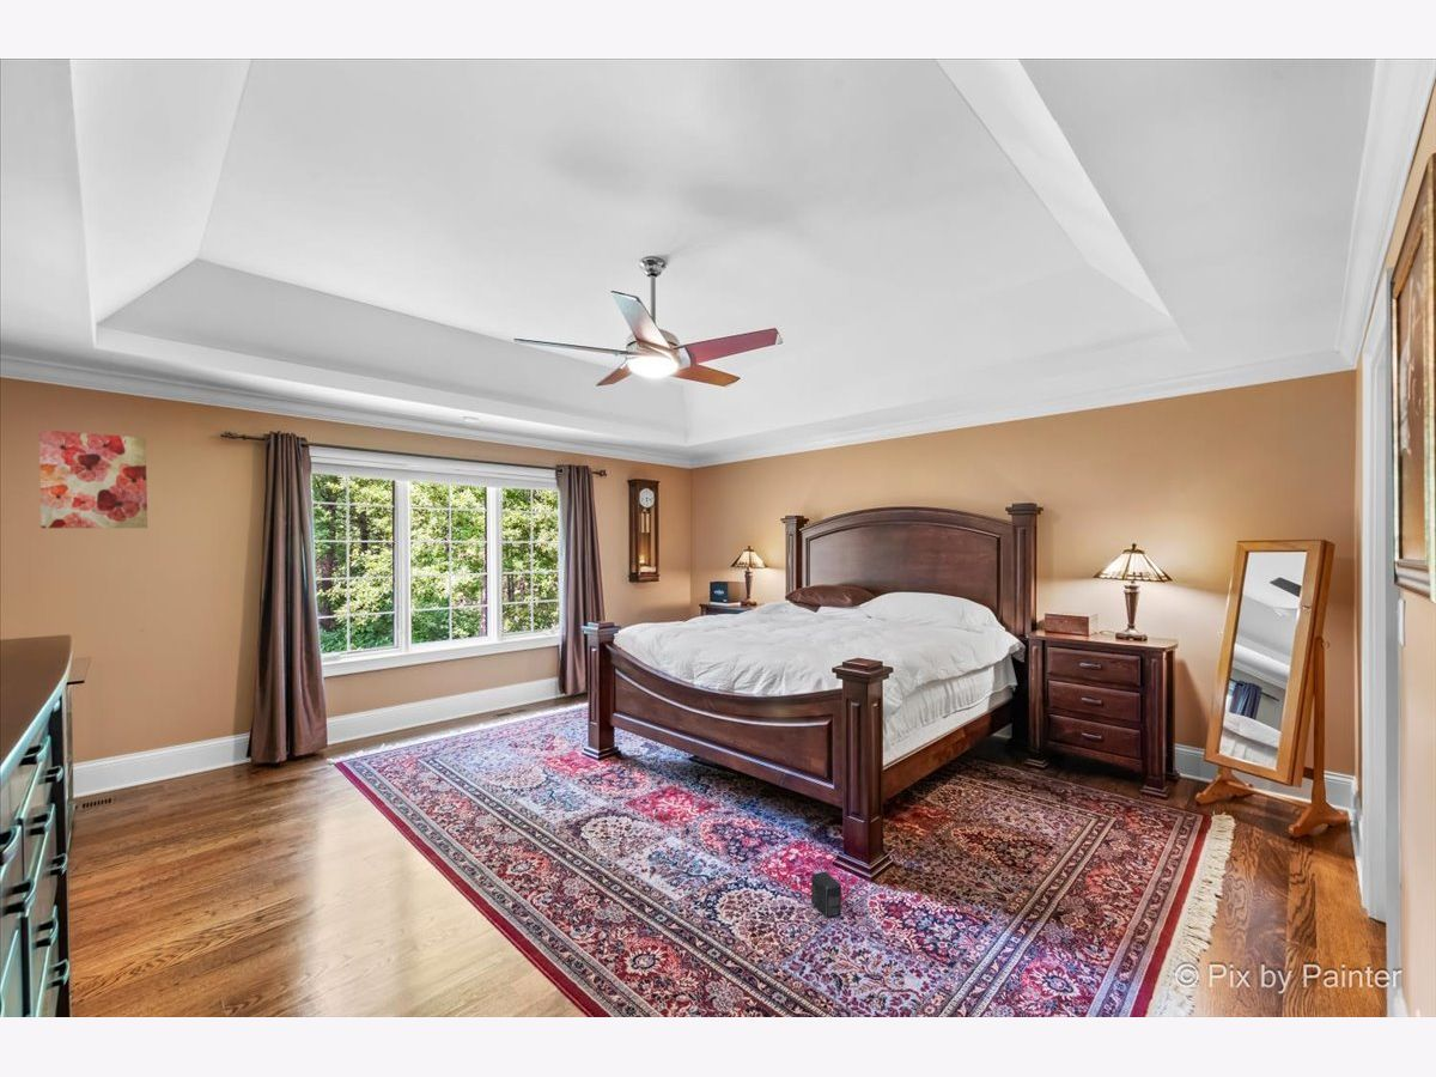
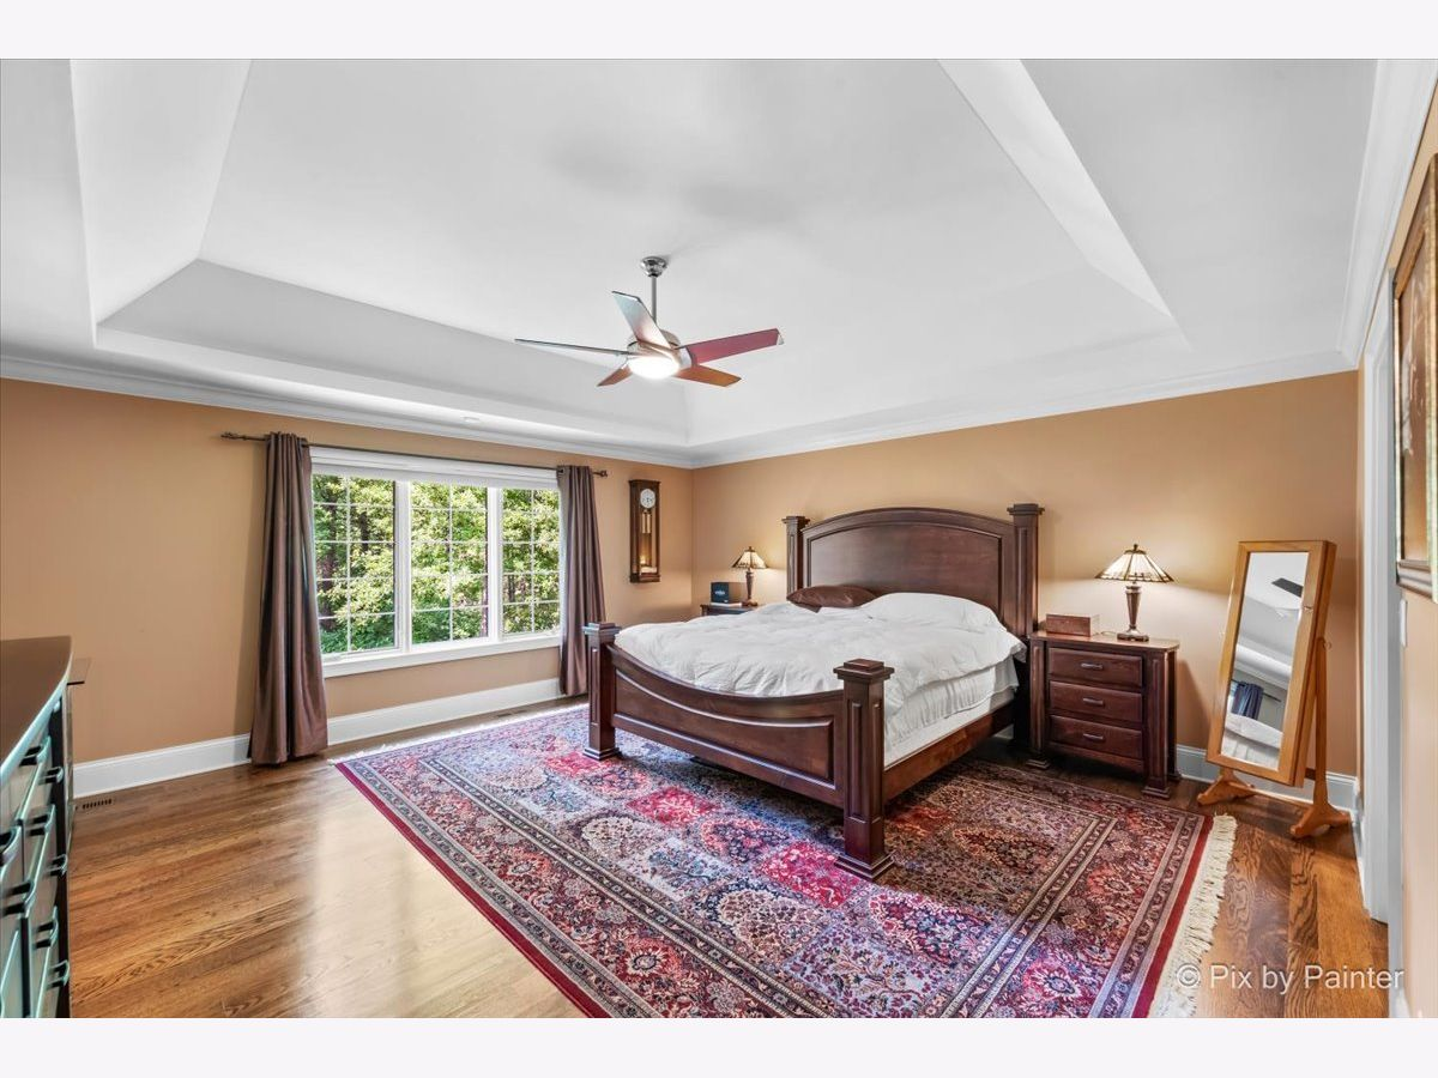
- box [810,870,842,919]
- wall art [38,428,148,529]
